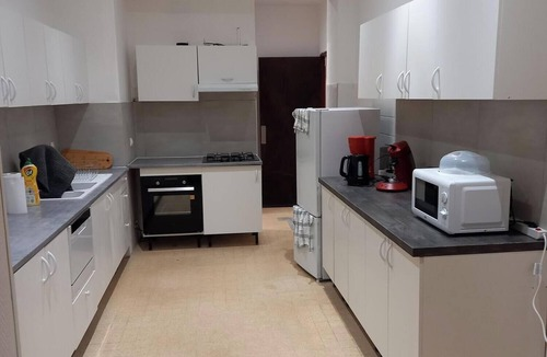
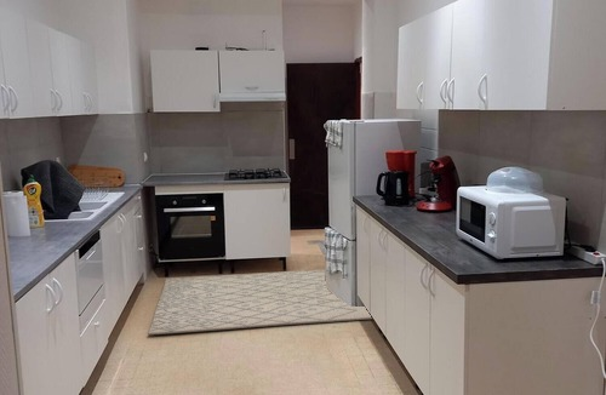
+ rug [147,269,373,336]
